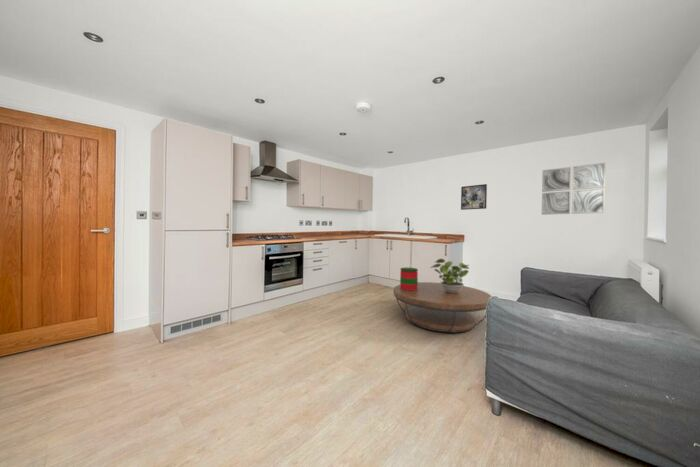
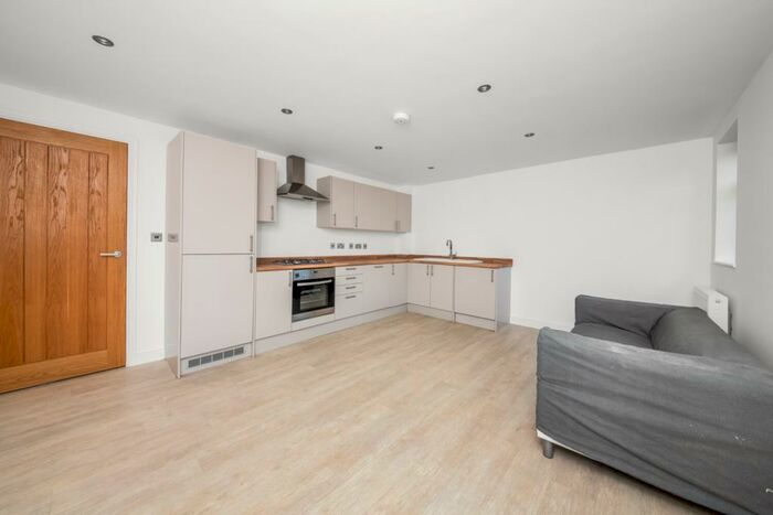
- wall art [541,162,606,216]
- potted plant [429,258,470,293]
- decorative container [399,267,419,290]
- coffee table [393,281,493,334]
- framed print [460,183,488,211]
